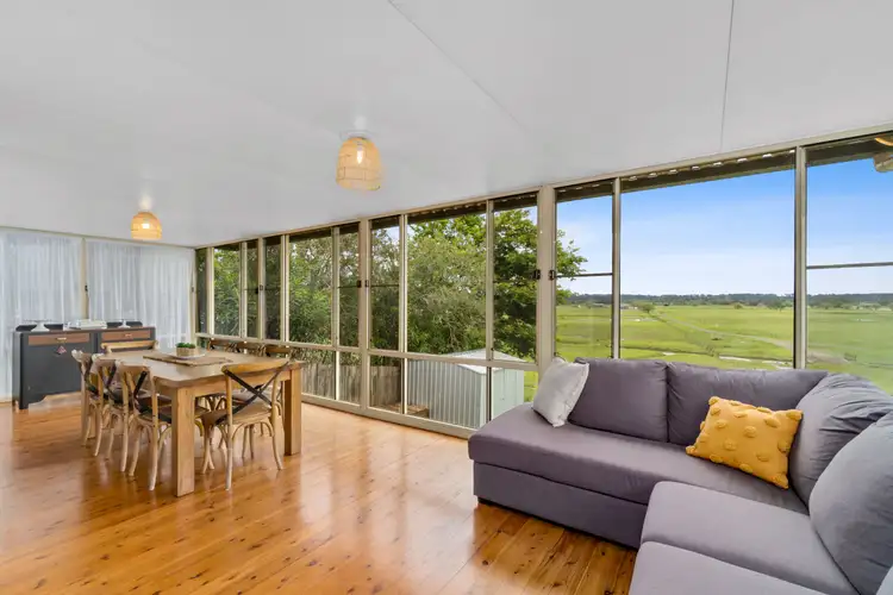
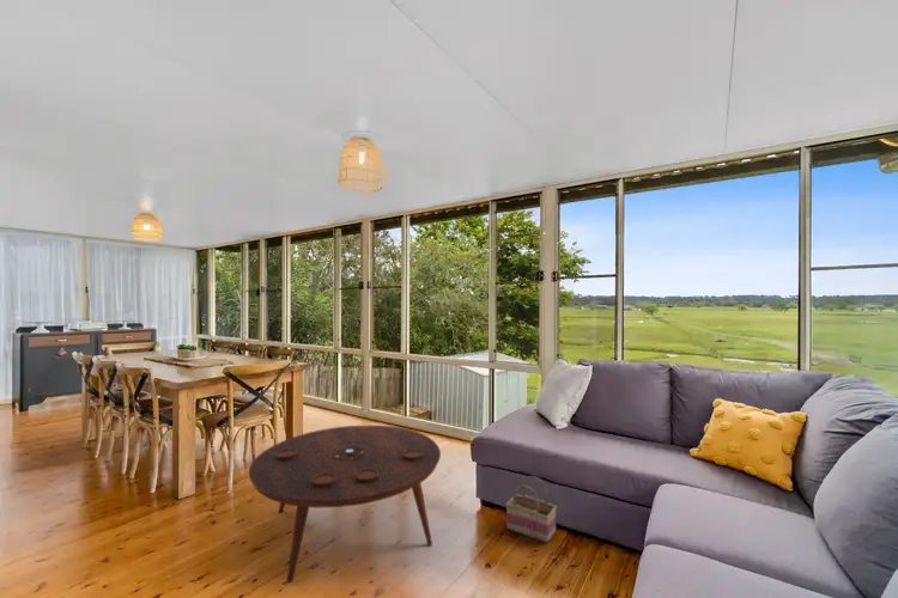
+ coffee table [248,425,442,584]
+ basket [505,475,558,544]
